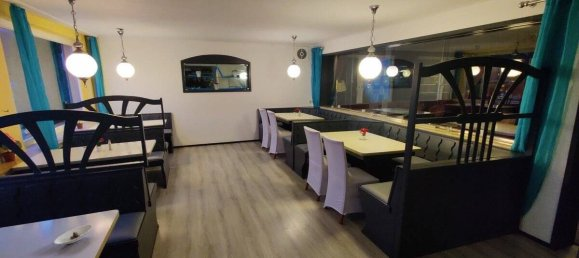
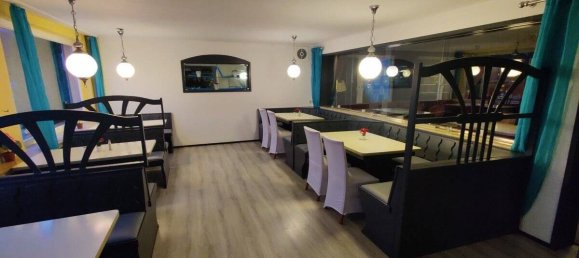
- saucer [53,224,94,245]
